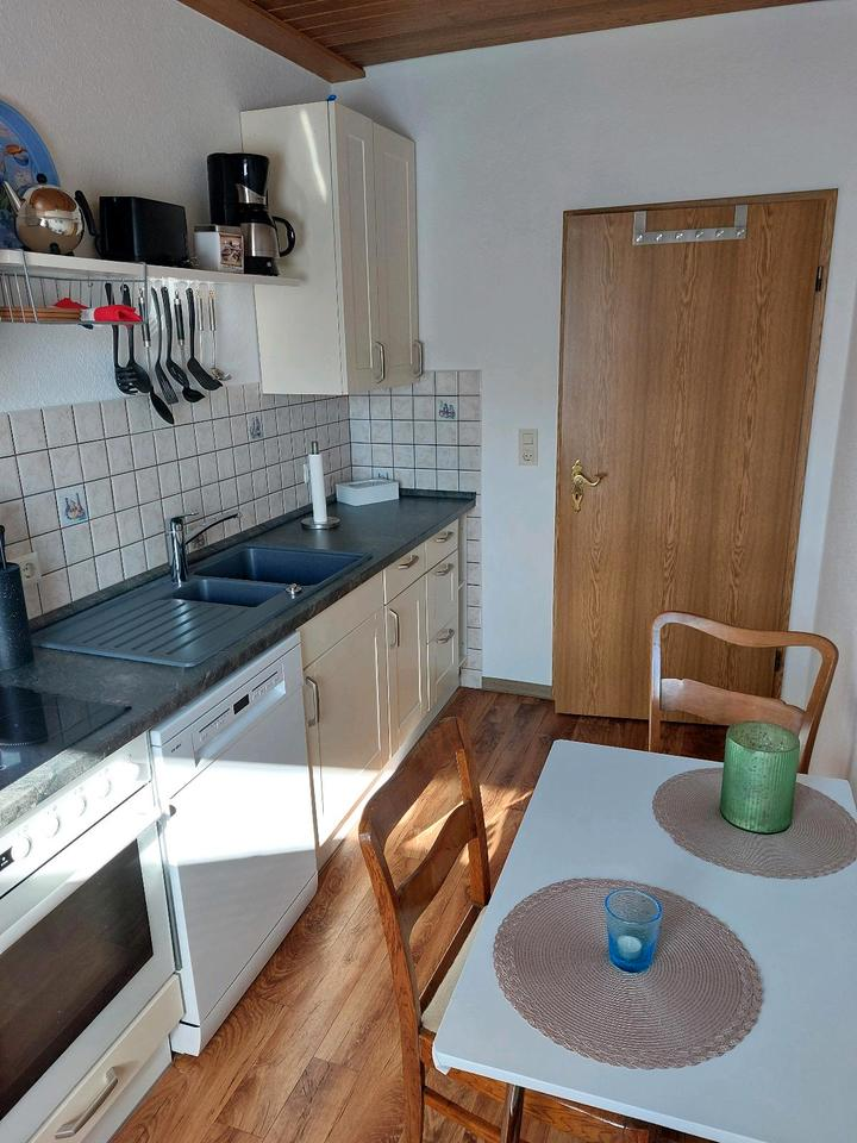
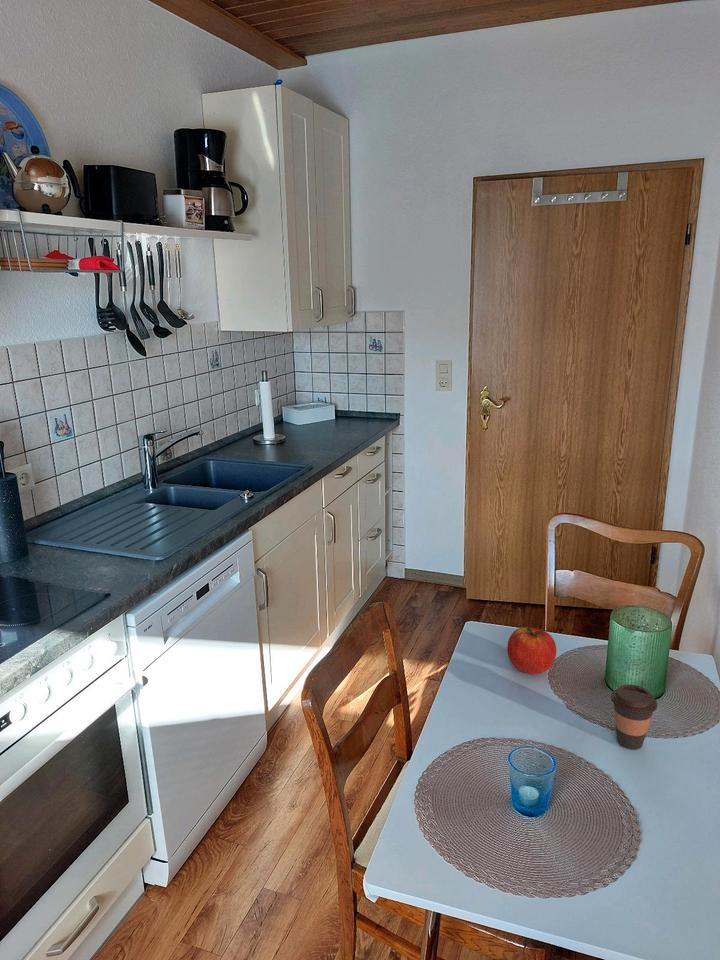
+ coffee cup [610,684,658,750]
+ apple [506,626,557,675]
